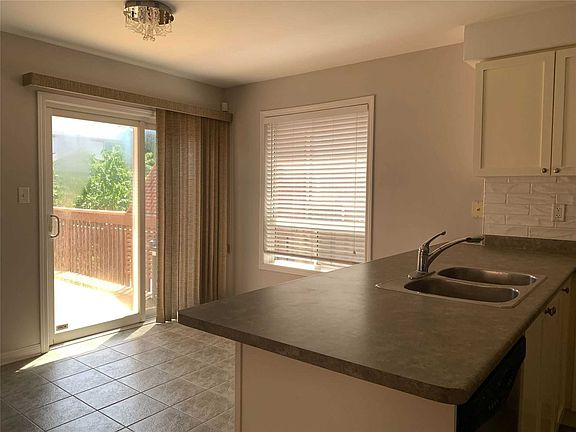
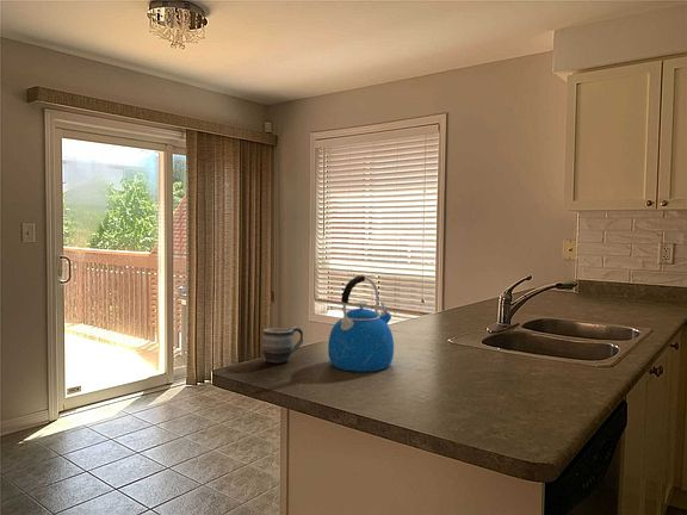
+ kettle [327,274,395,373]
+ mug [261,325,304,365]
